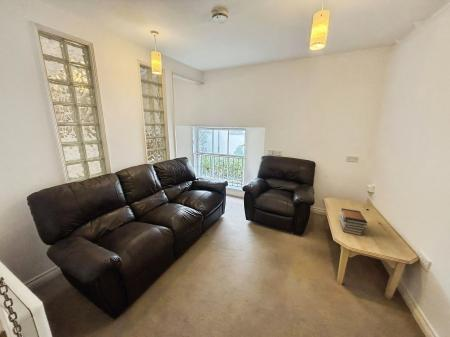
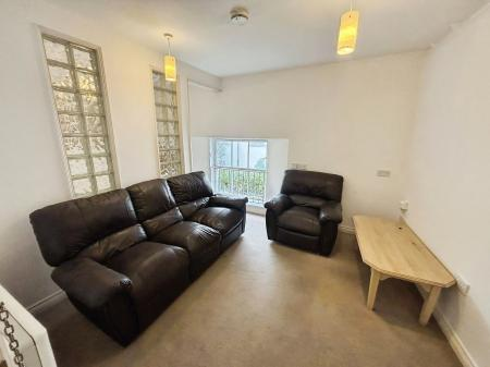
- book stack [339,207,368,237]
